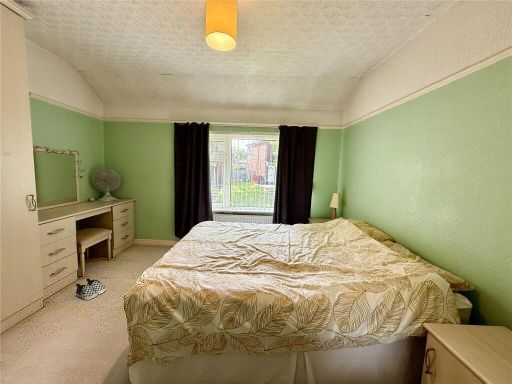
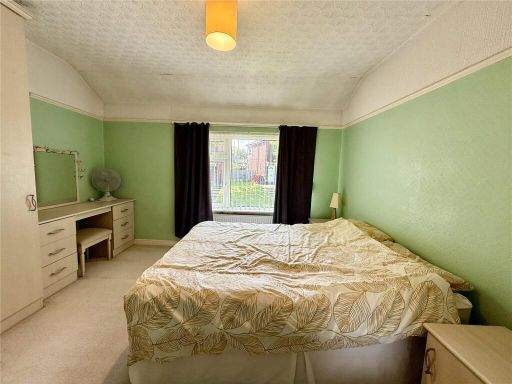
- shoe [75,277,108,301]
